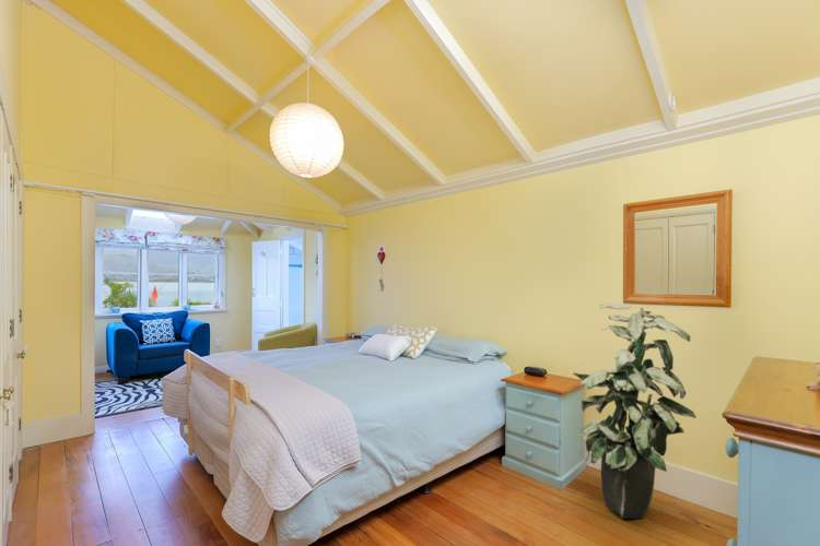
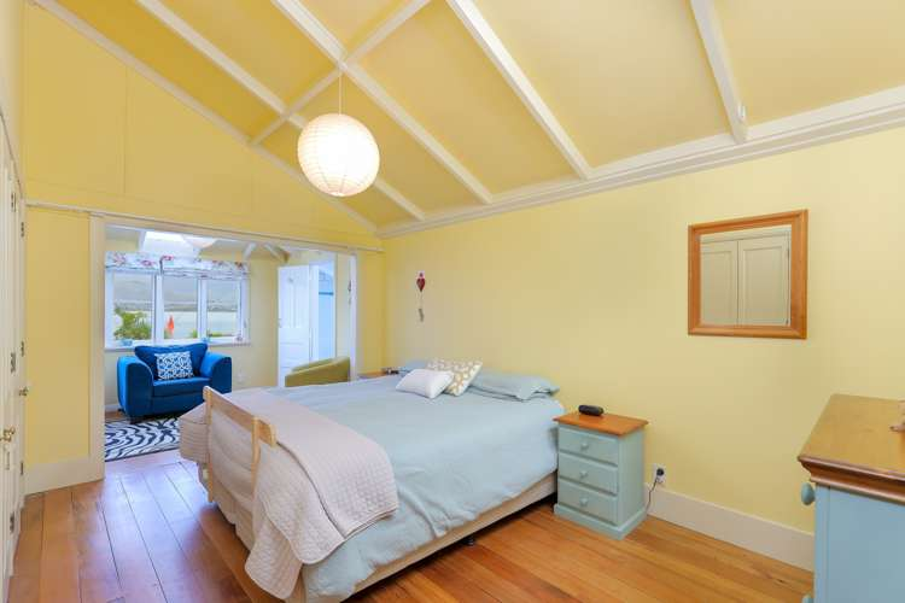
- indoor plant [572,301,698,520]
